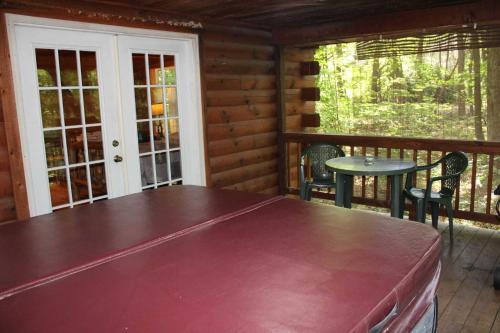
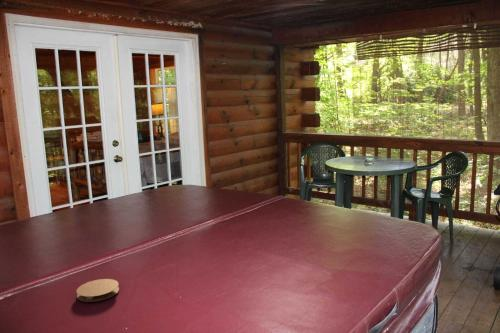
+ coaster [76,278,120,303]
